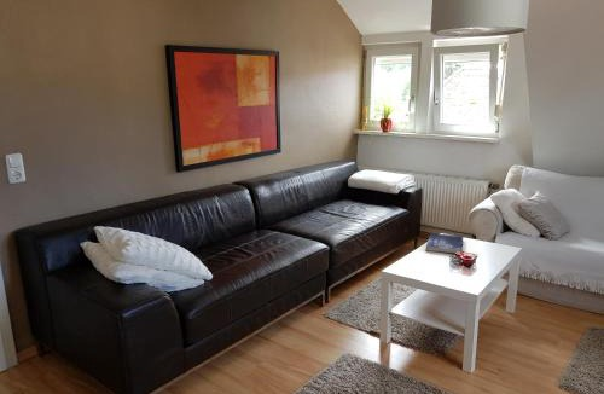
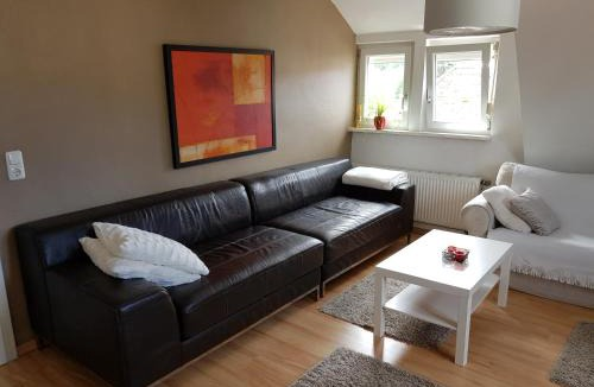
- book [425,232,464,255]
